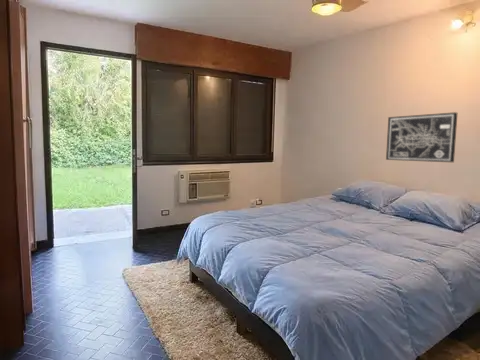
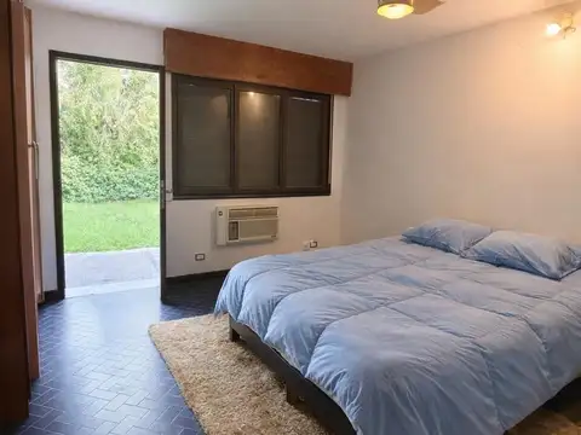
- wall art [385,111,458,163]
